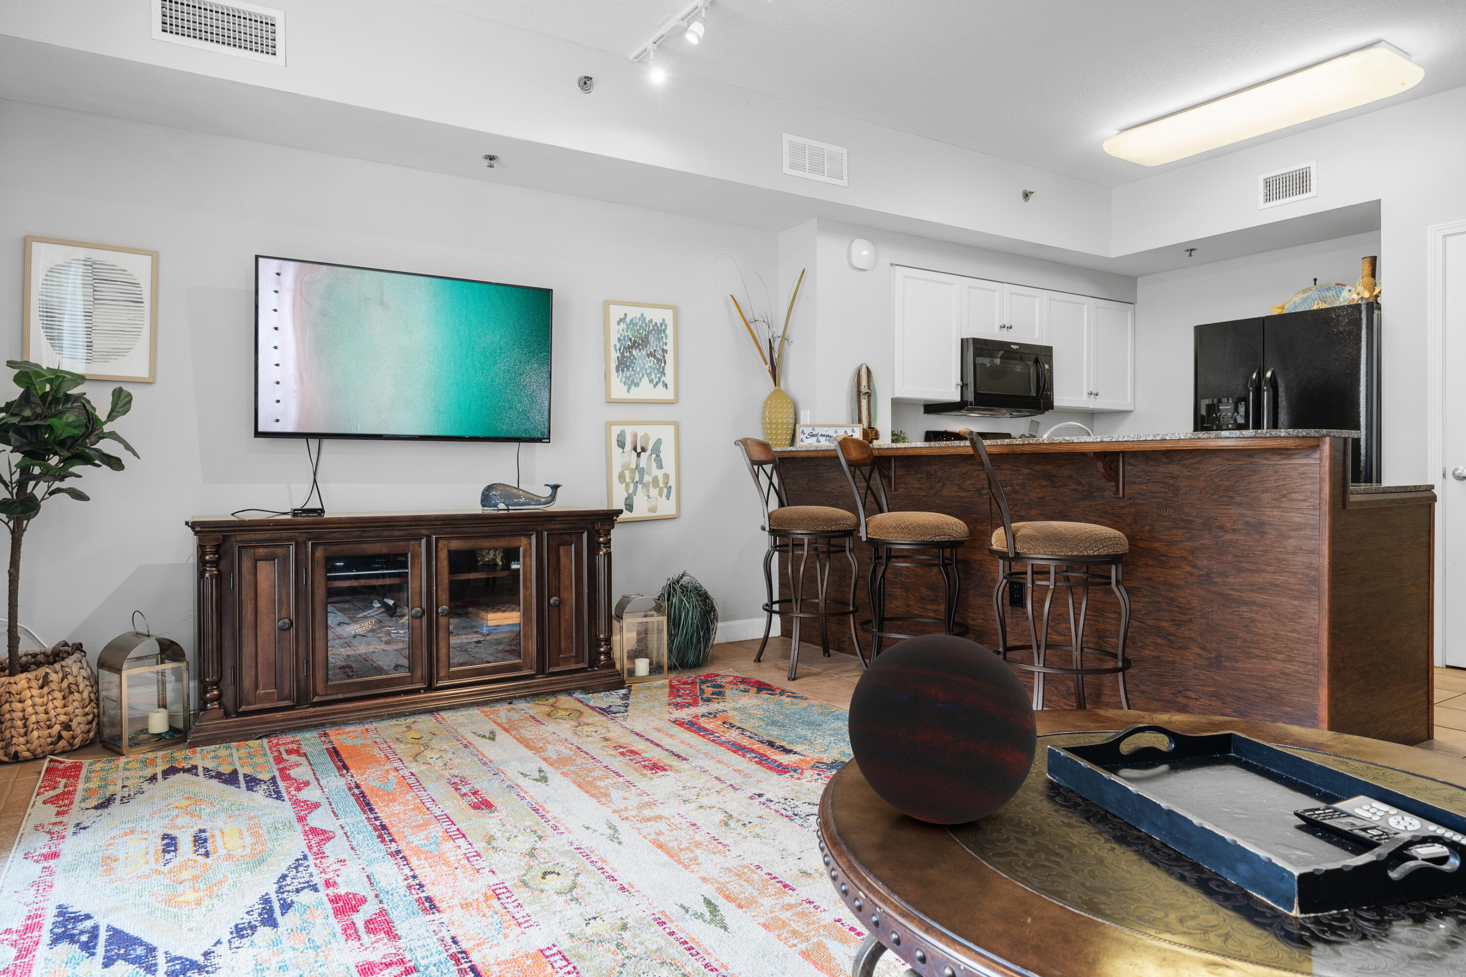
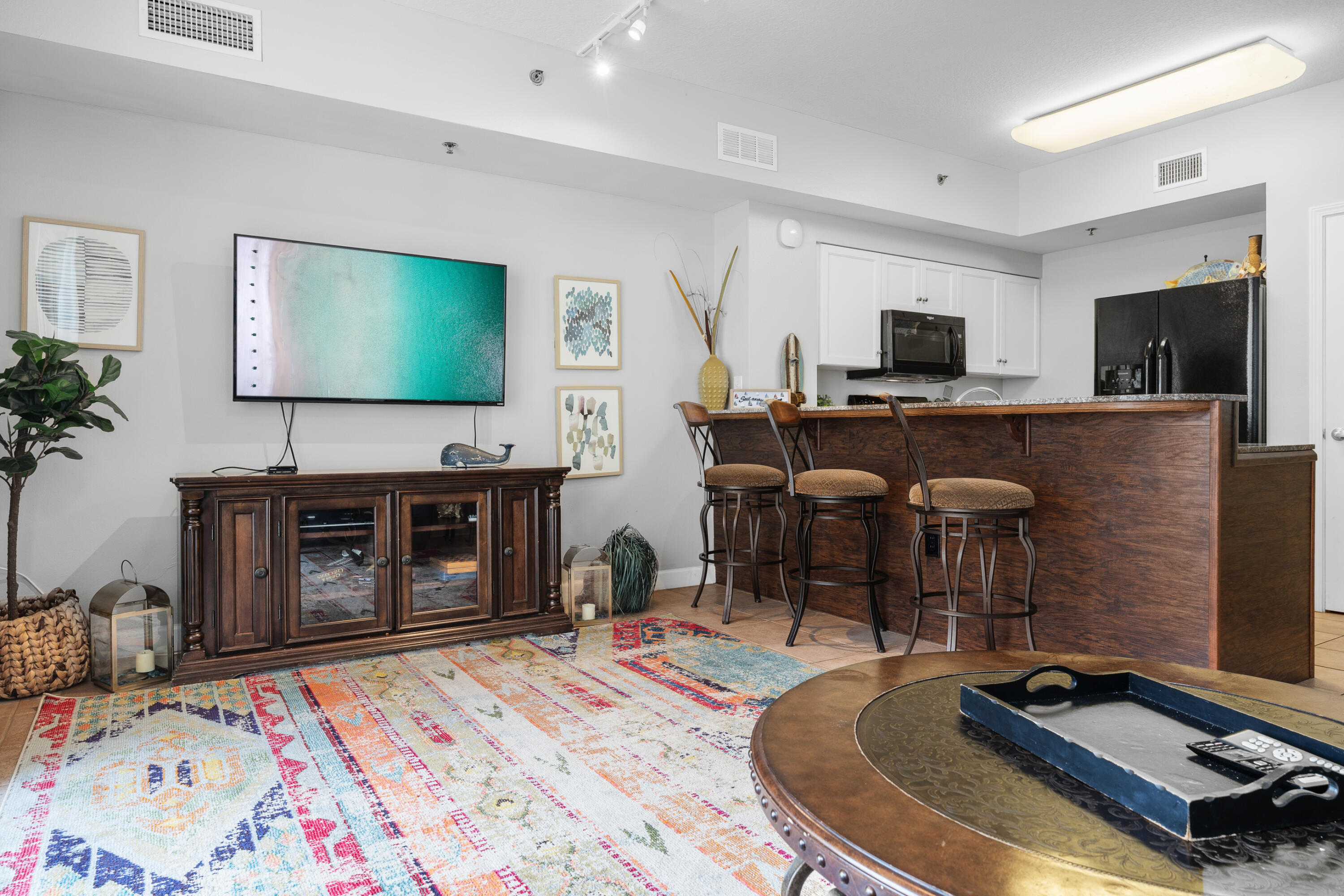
- decorative orb [848,634,1037,825]
